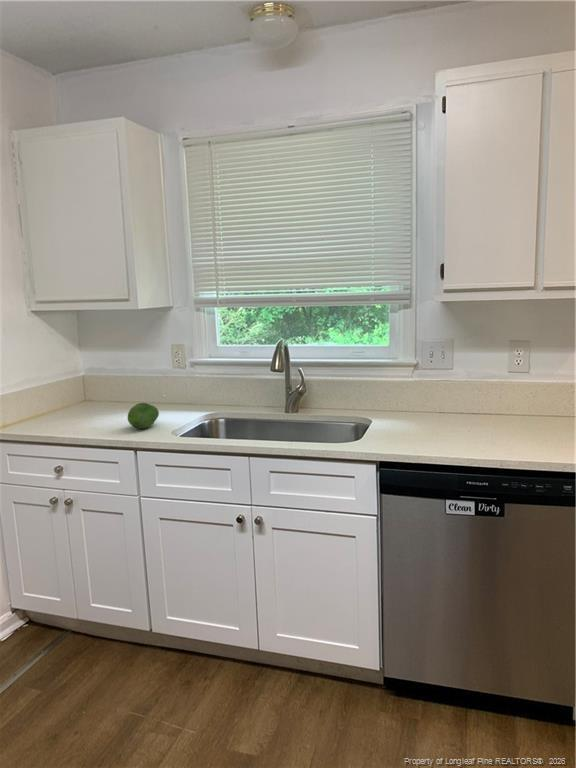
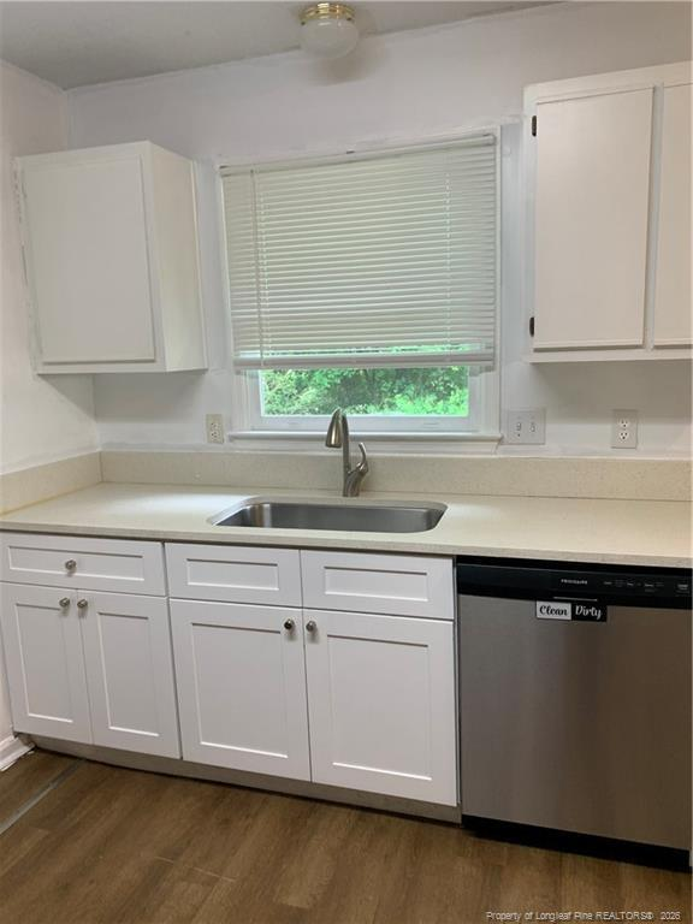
- fruit [127,402,160,430]
